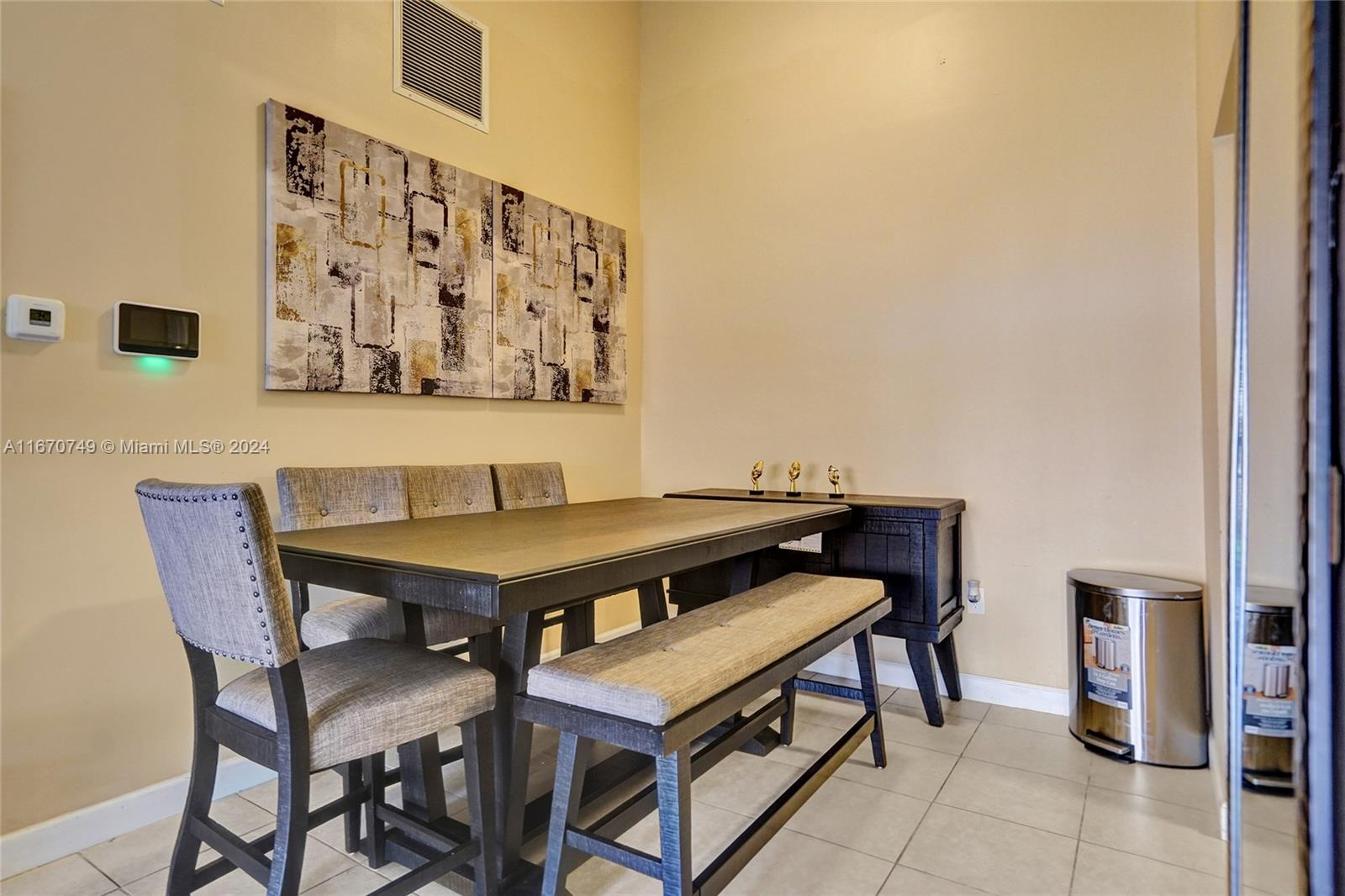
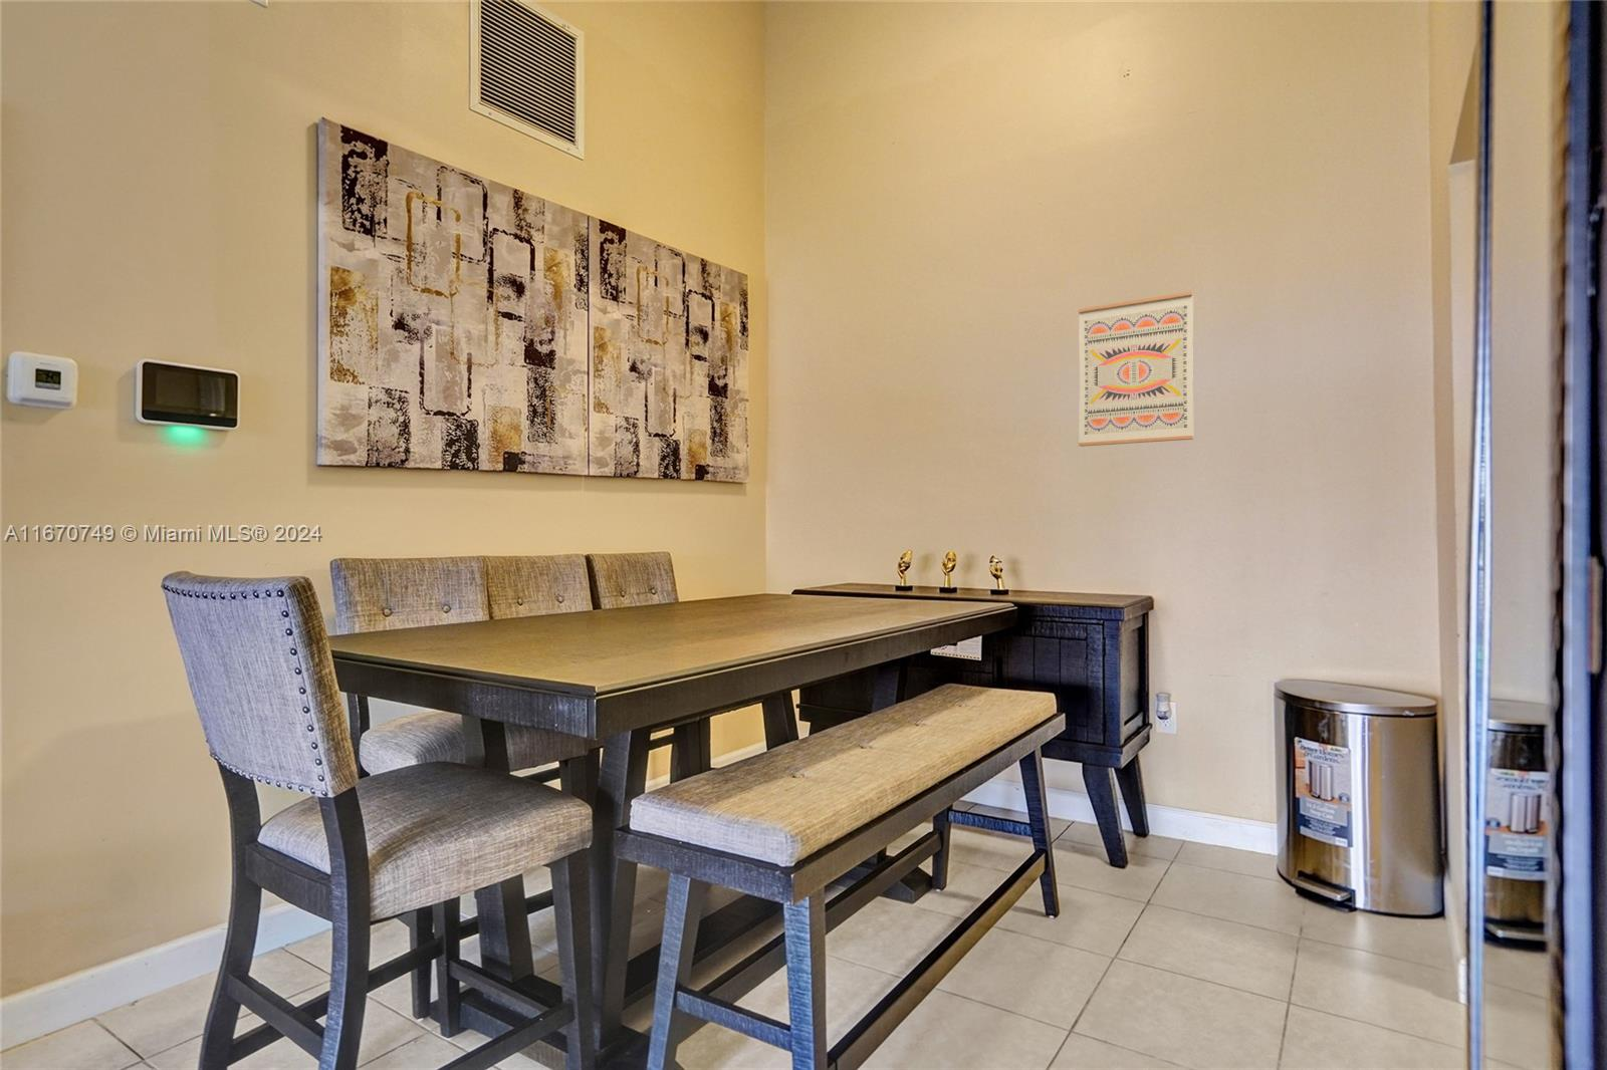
+ wall art [1078,290,1195,448]
